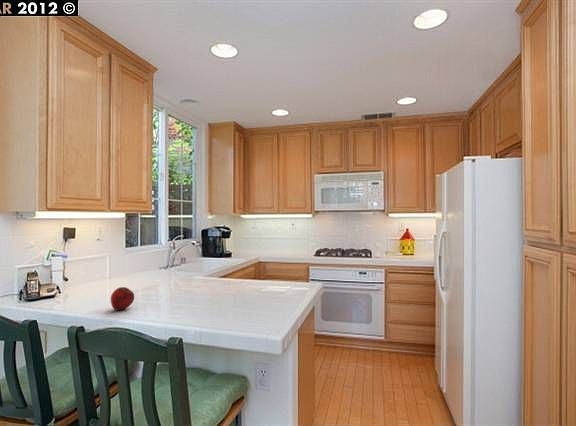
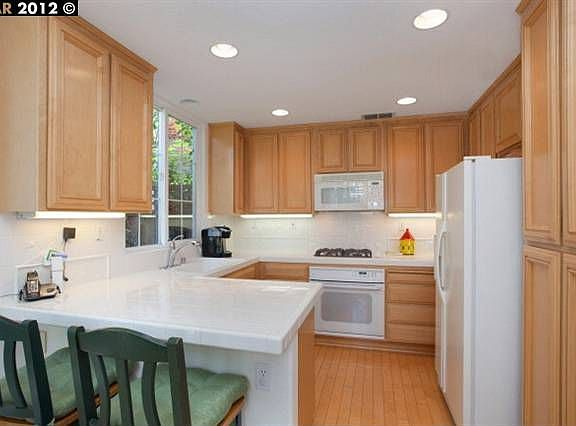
- apple [110,286,135,311]
